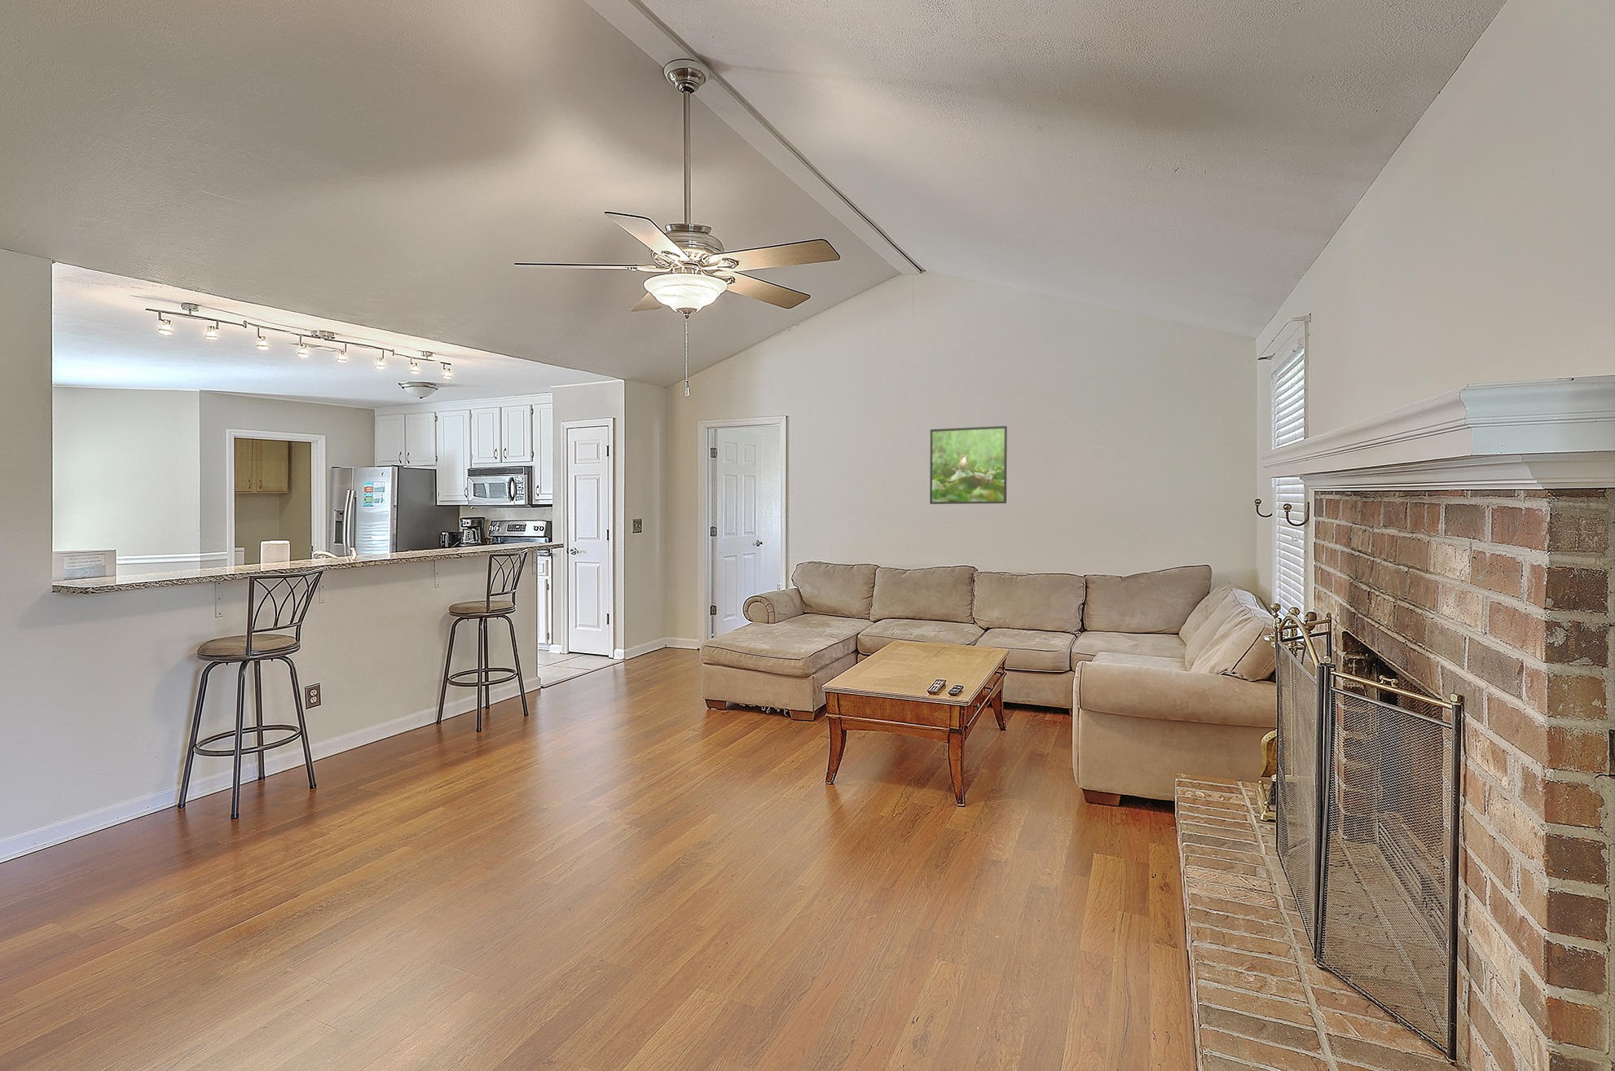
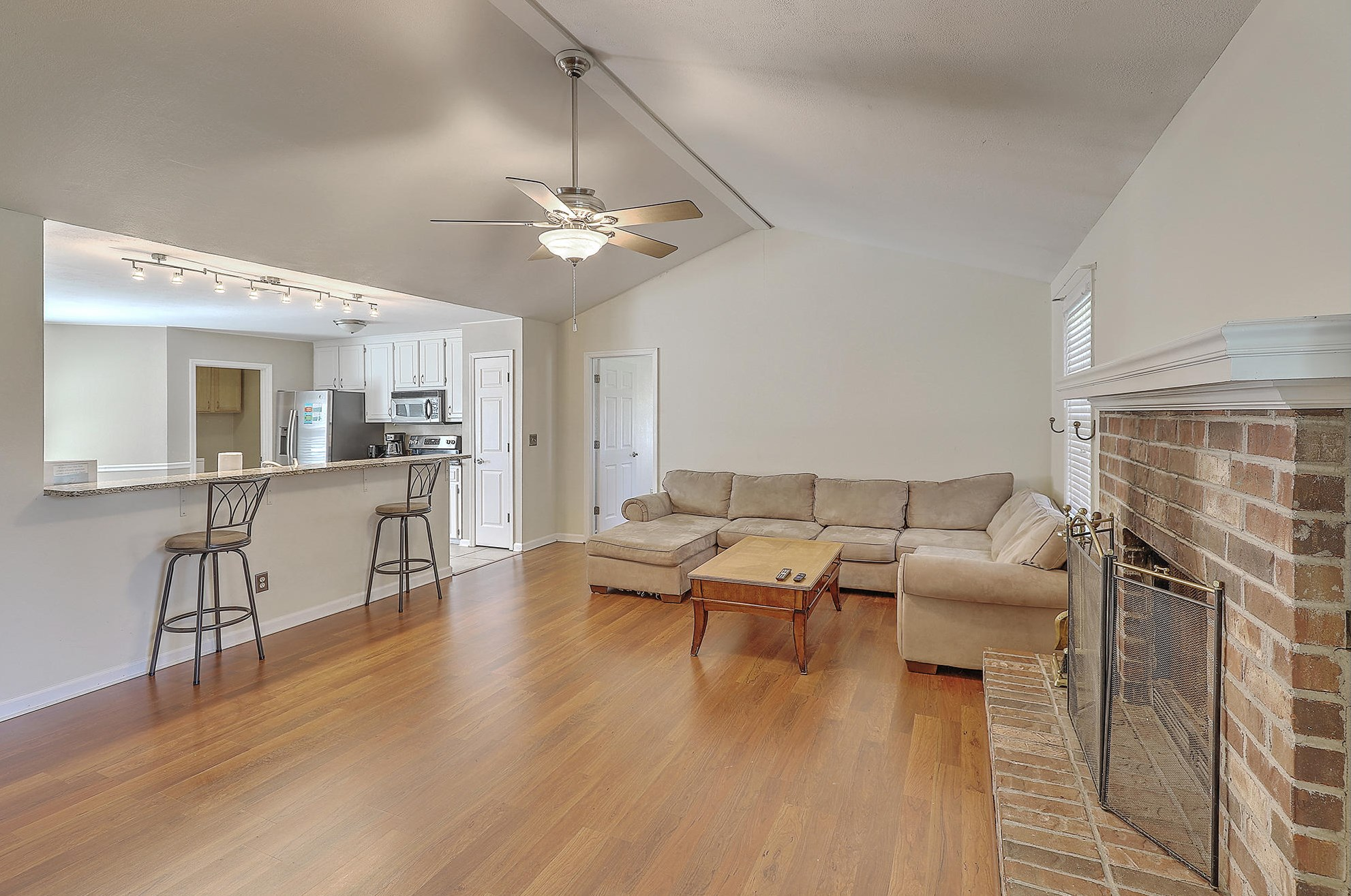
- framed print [929,426,1008,504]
